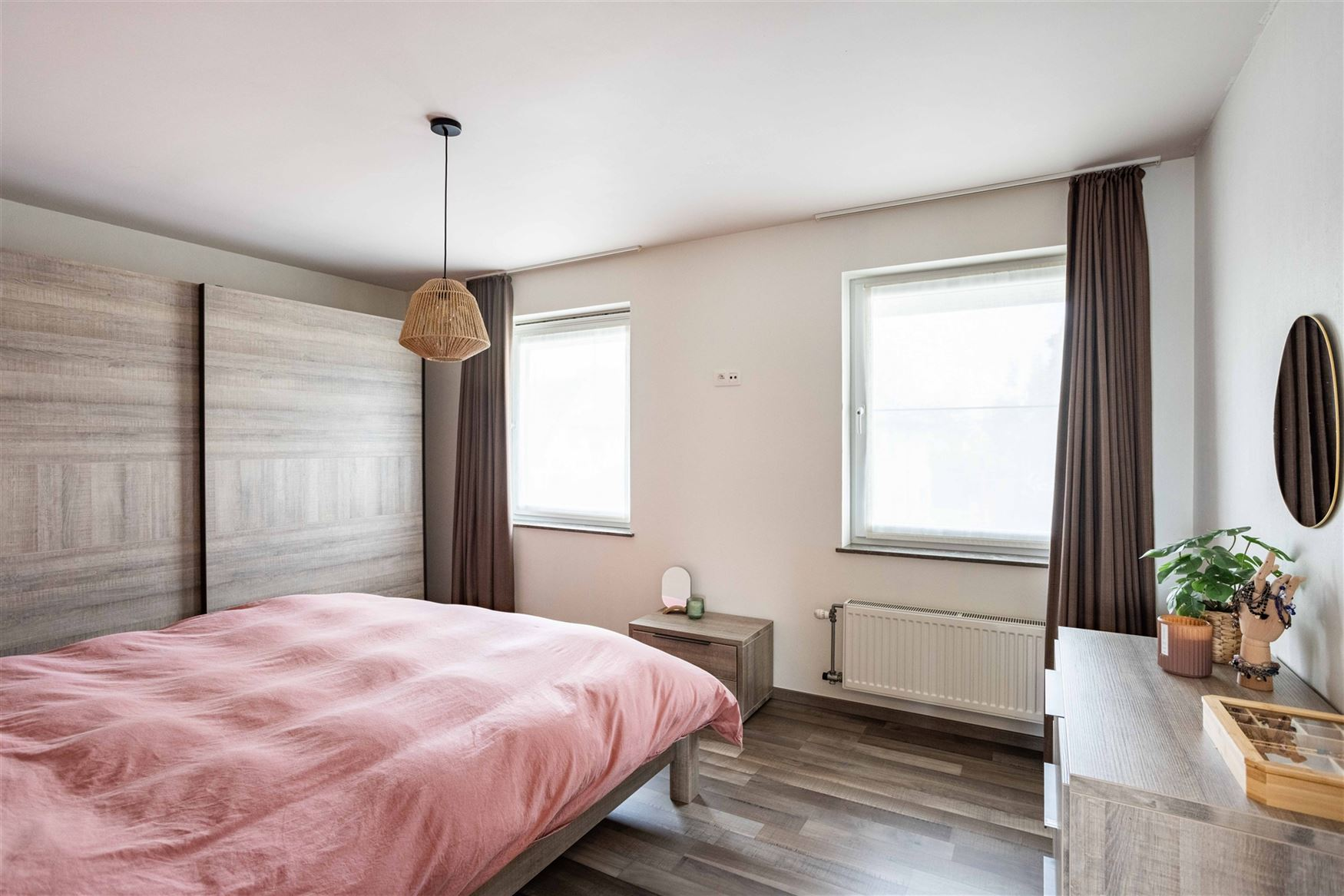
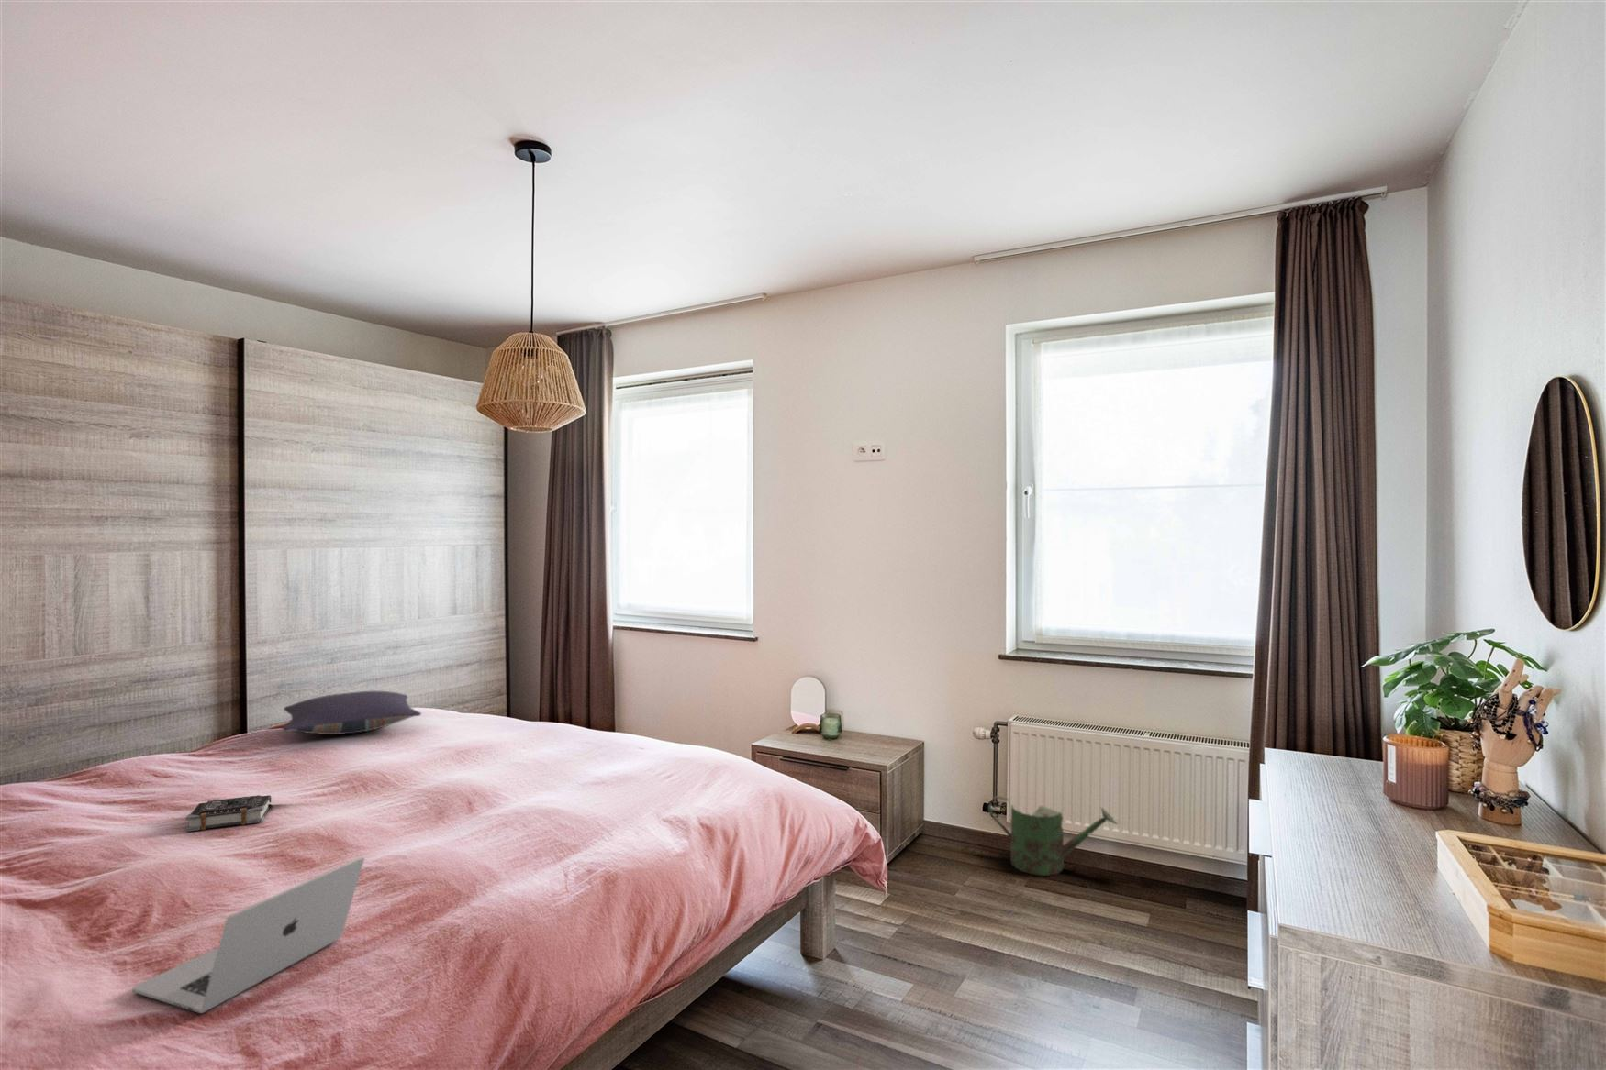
+ laptop [131,855,366,1014]
+ book [184,794,272,832]
+ pillow [282,690,422,736]
+ watering can [987,795,1118,877]
